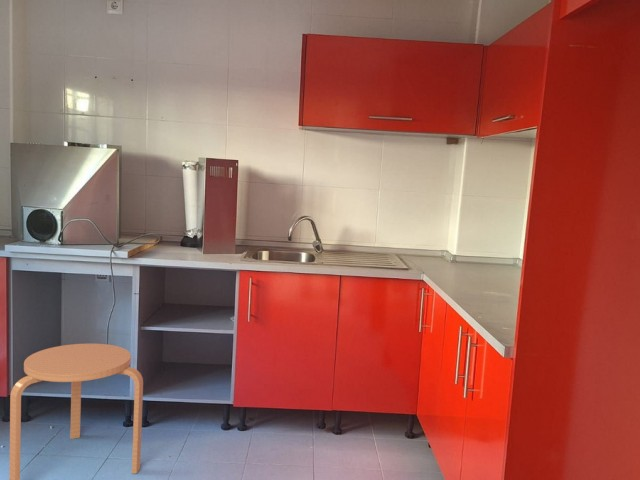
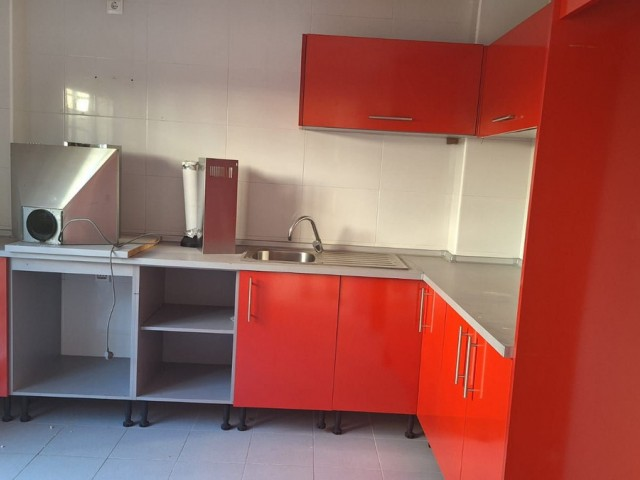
- stool [8,343,144,480]
